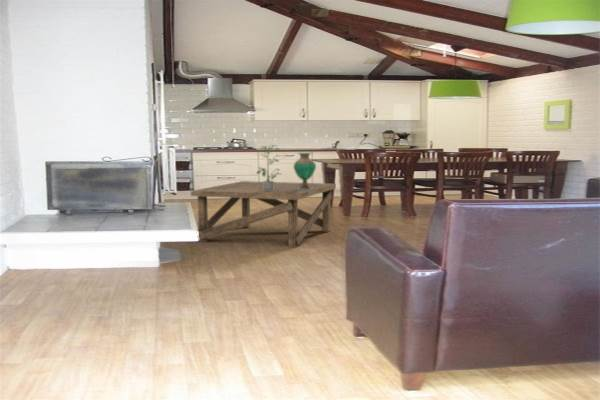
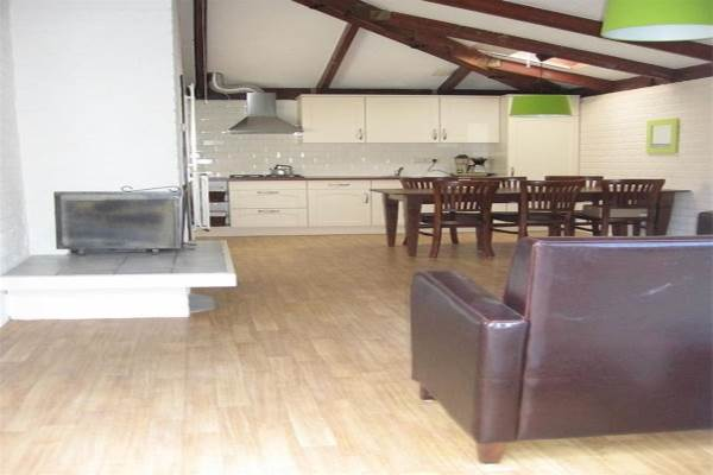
- potted plant [255,143,281,191]
- coffee table [190,180,337,248]
- decorative urn [293,152,317,190]
